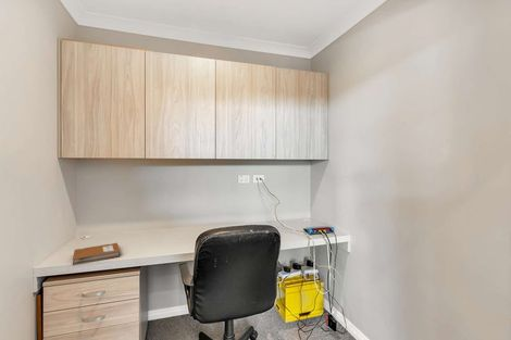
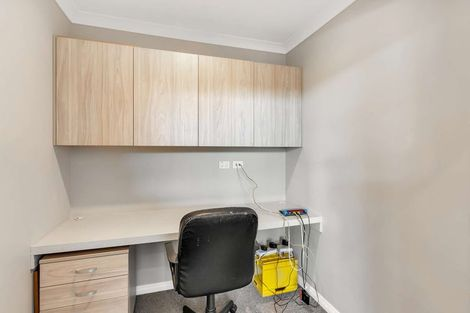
- notebook [72,242,122,266]
